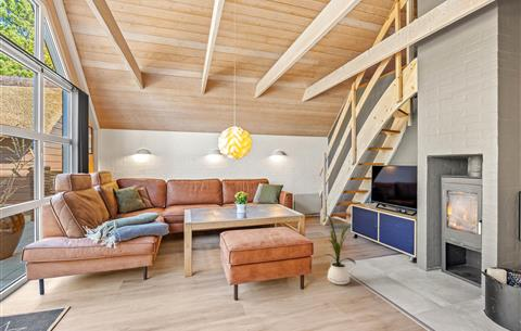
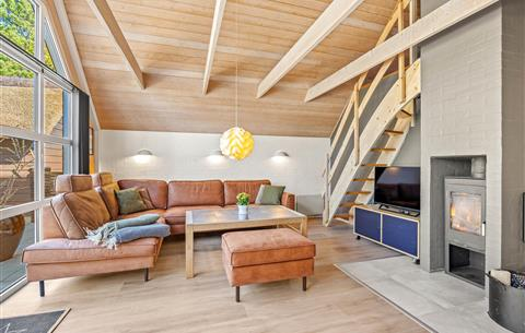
- house plant [322,213,357,285]
